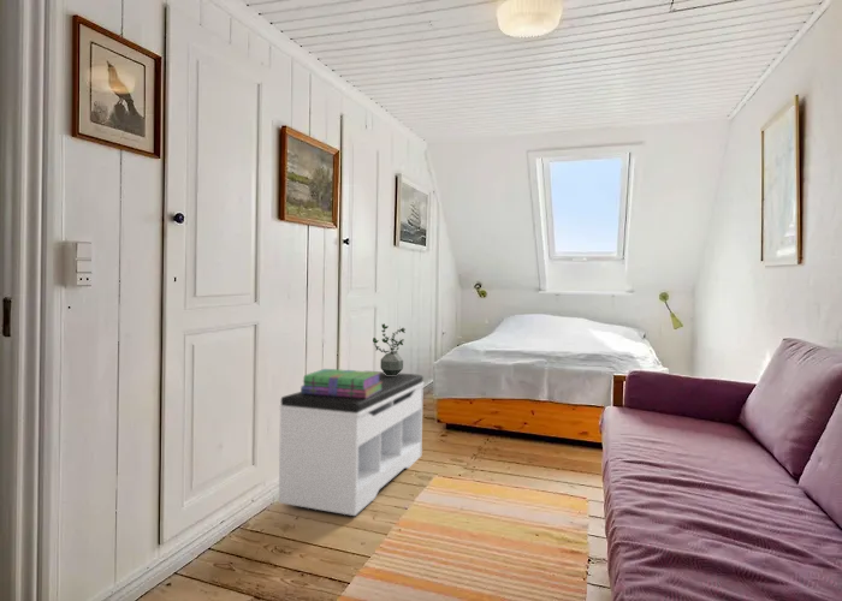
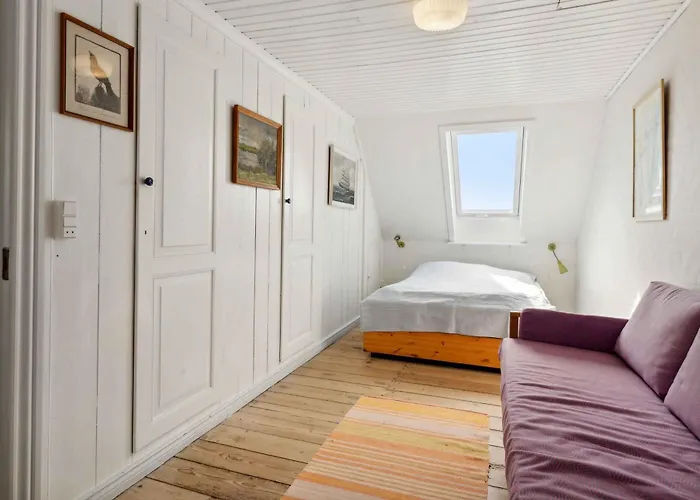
- potted plant [372,322,407,375]
- stack of books [300,368,383,398]
- bench [278,370,425,517]
